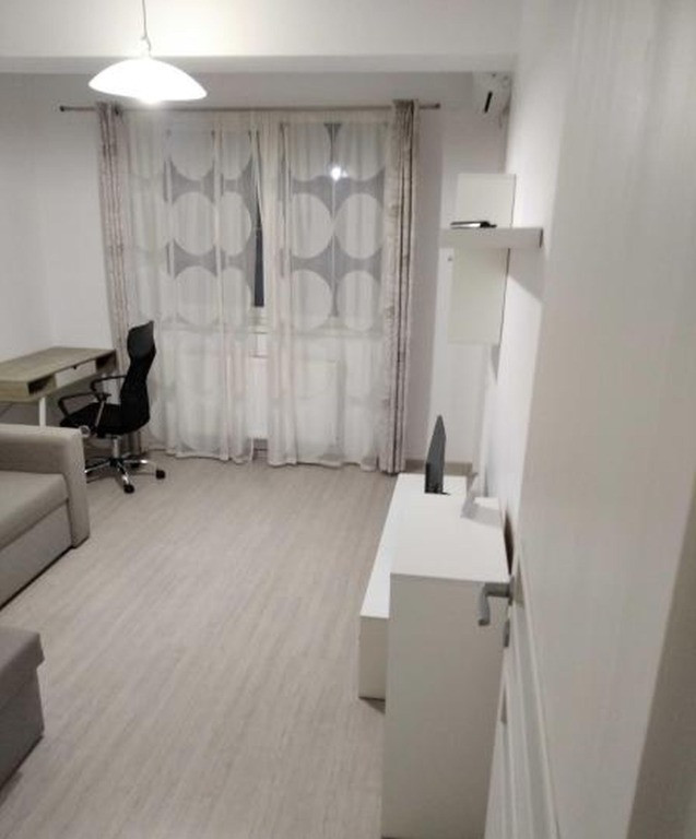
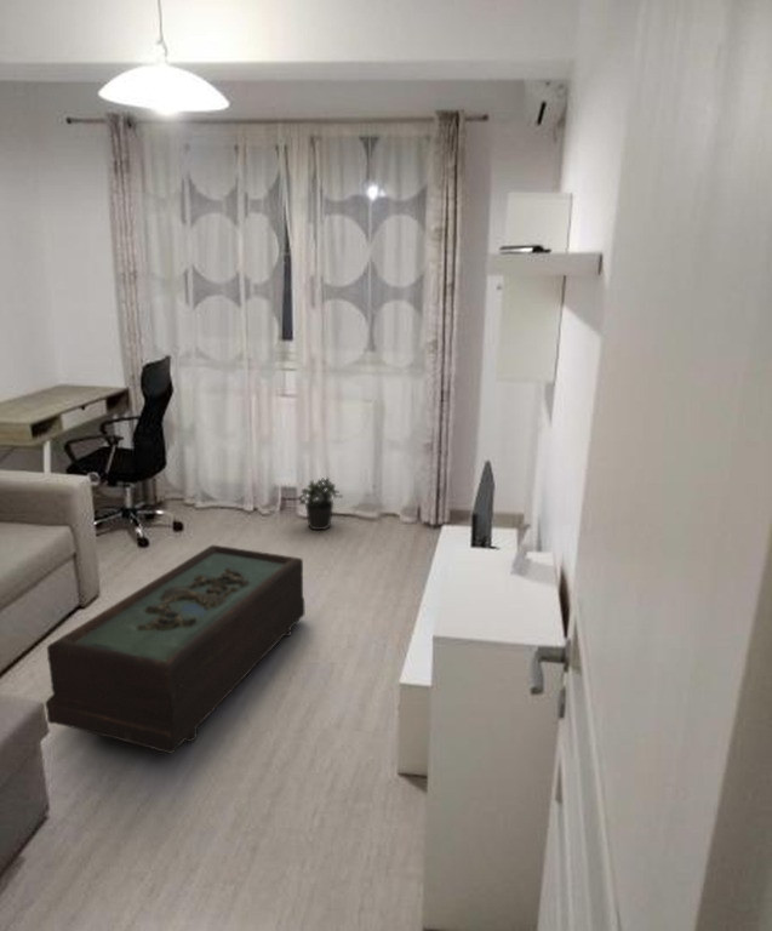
+ potted plant [294,476,344,531]
+ coffee table [44,544,307,755]
